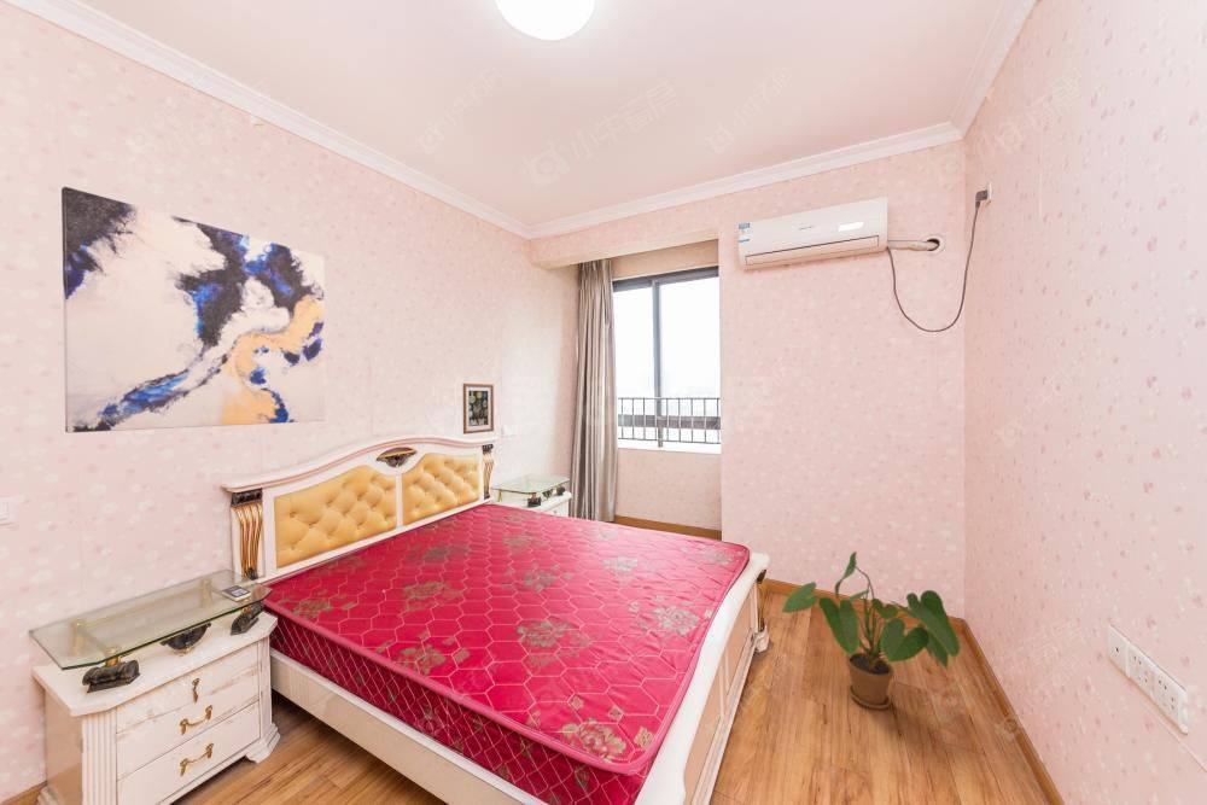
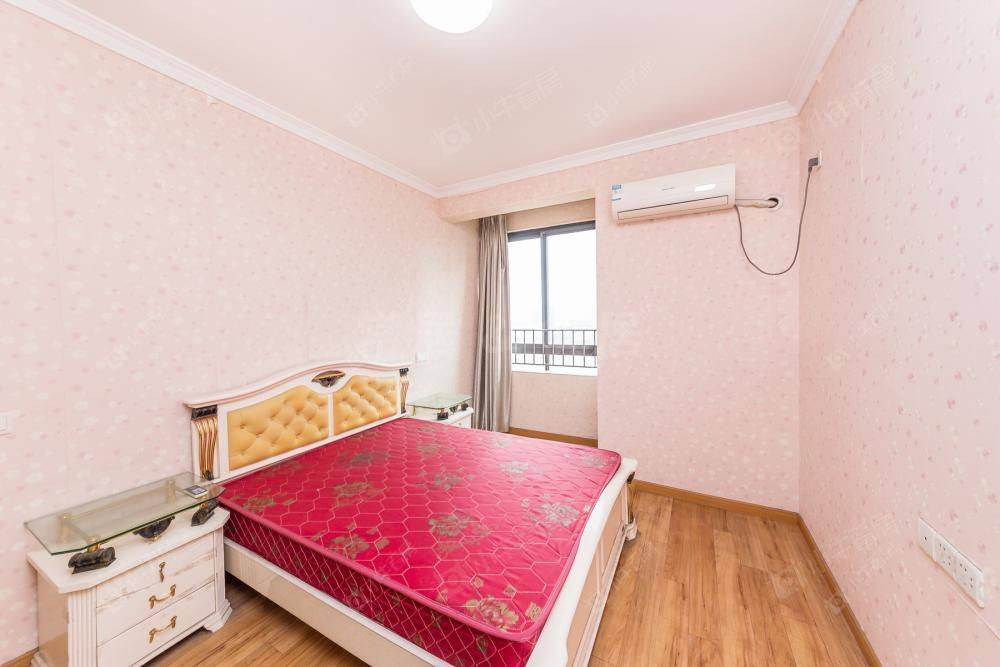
- wall art [60,186,327,434]
- house plant [779,550,962,711]
- wall art [462,383,495,436]
